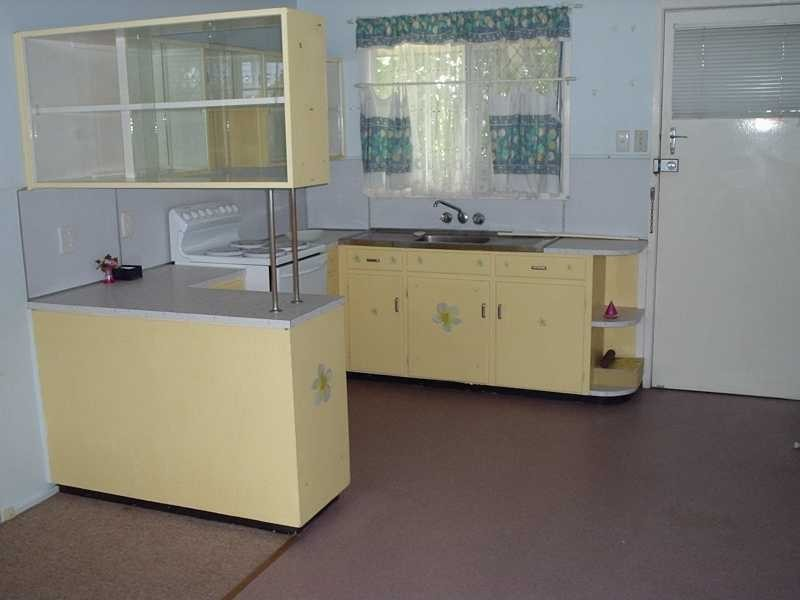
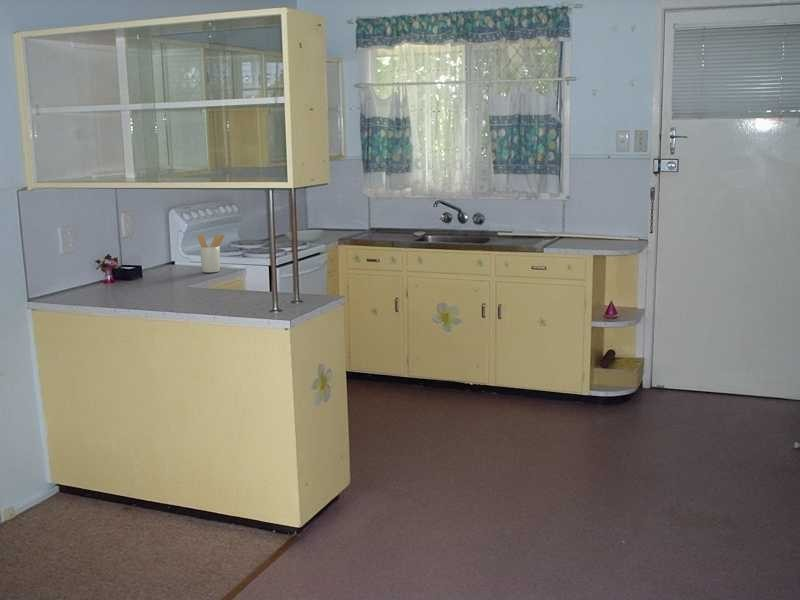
+ utensil holder [197,233,226,273]
